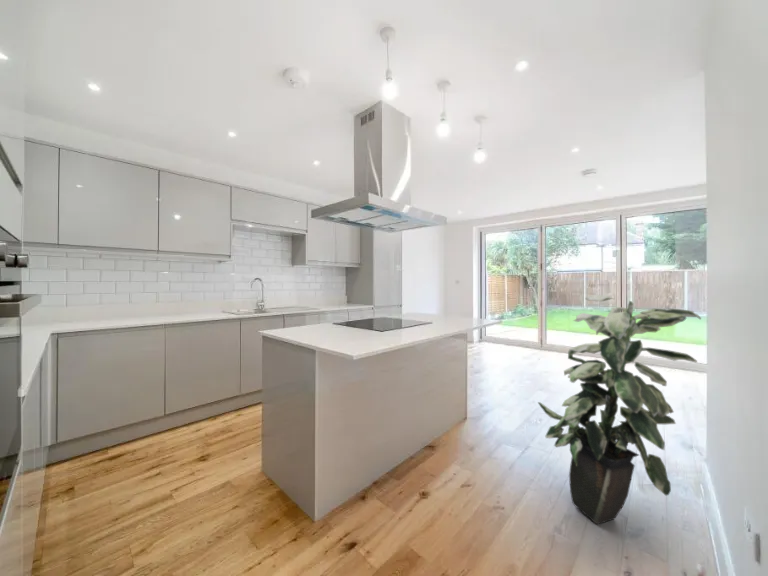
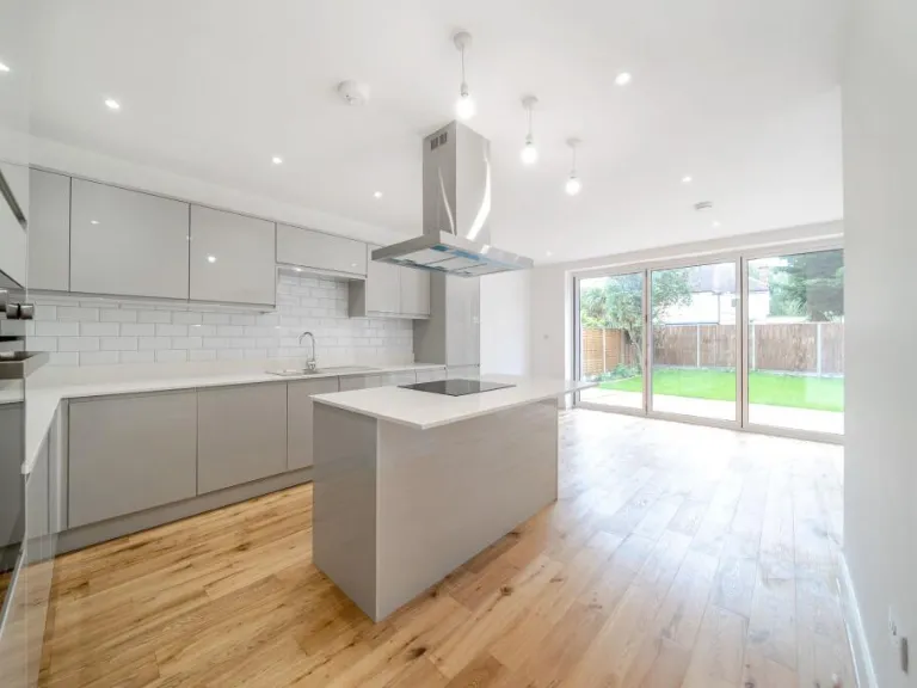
- indoor plant [537,294,702,525]
